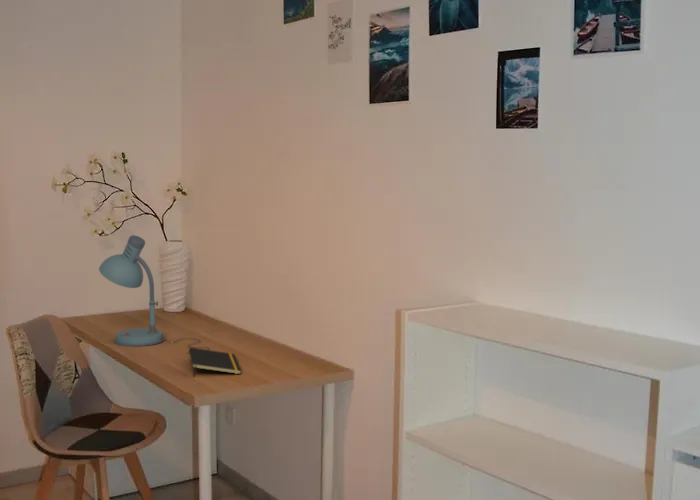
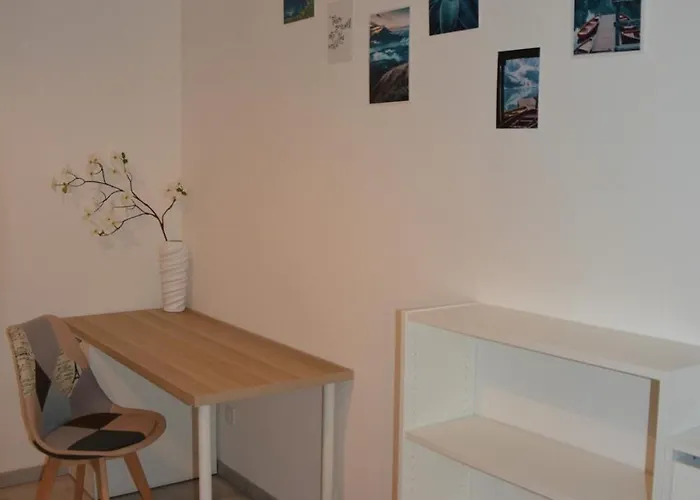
- desk lamp [98,234,210,354]
- notepad [188,347,242,378]
